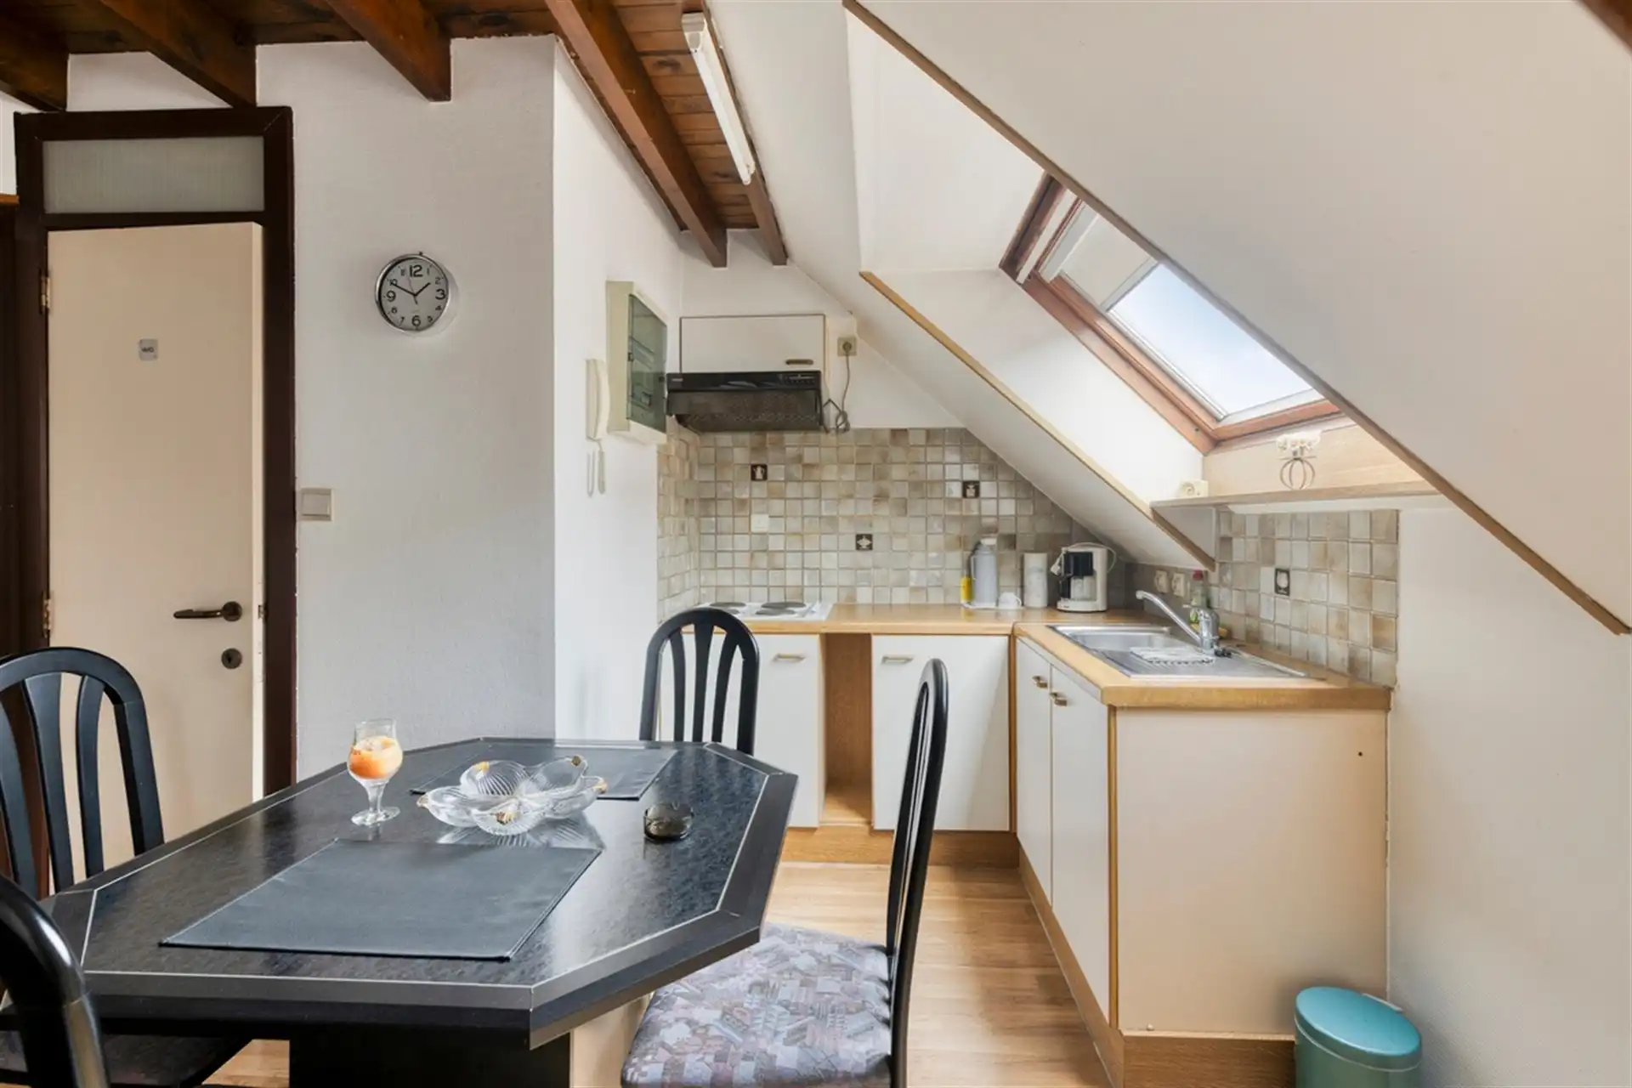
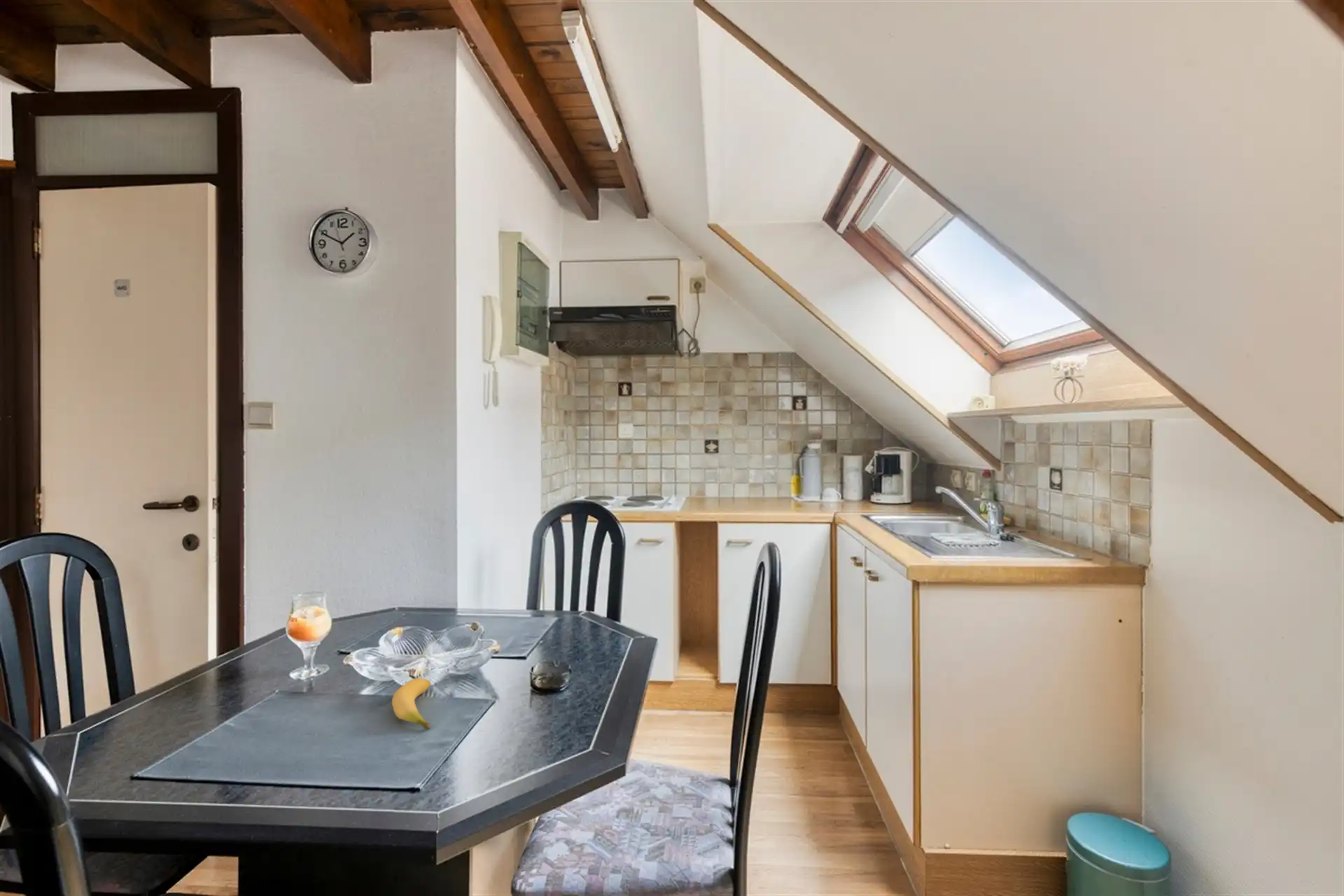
+ banana [391,677,432,730]
